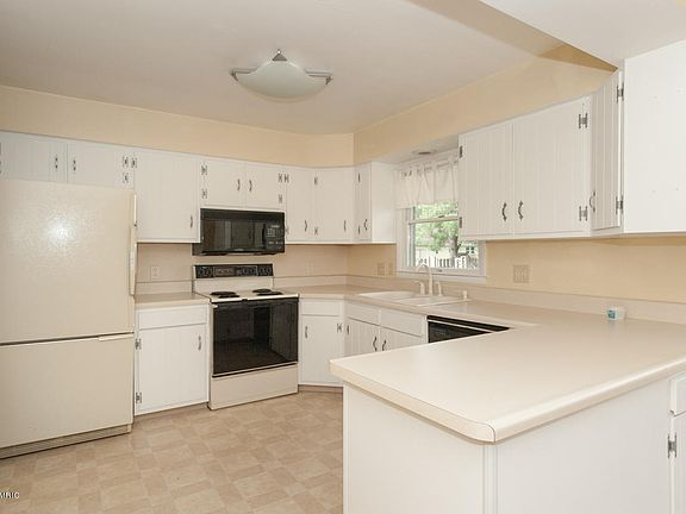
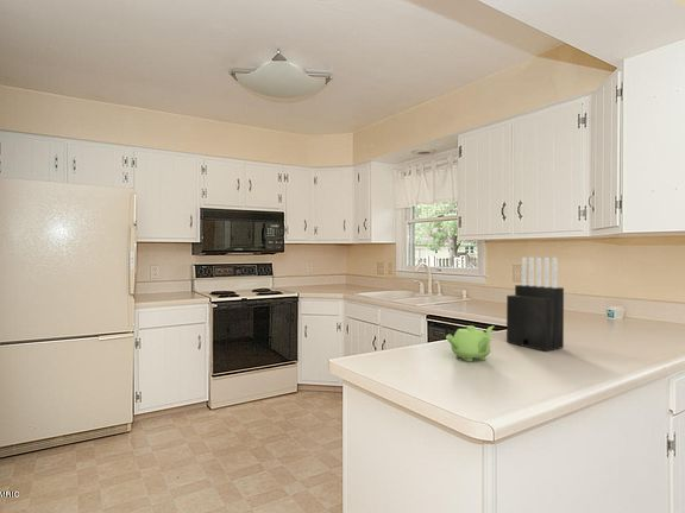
+ teapot [445,324,495,363]
+ knife block [505,256,565,353]
